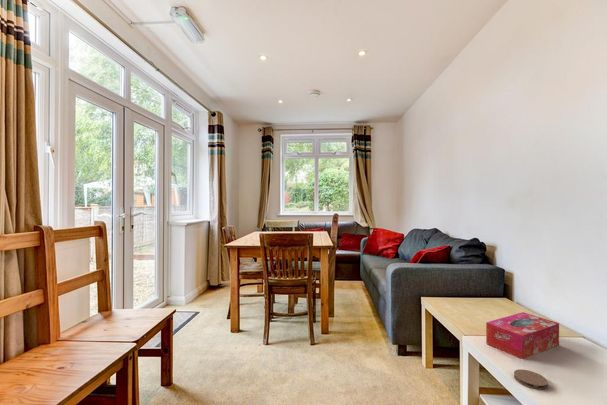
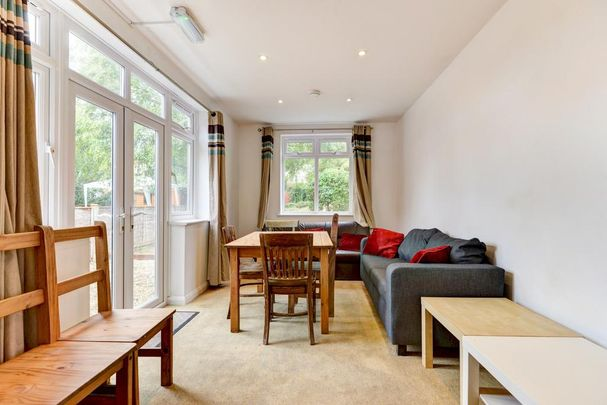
- coaster [513,368,549,390]
- tissue box [485,311,560,360]
